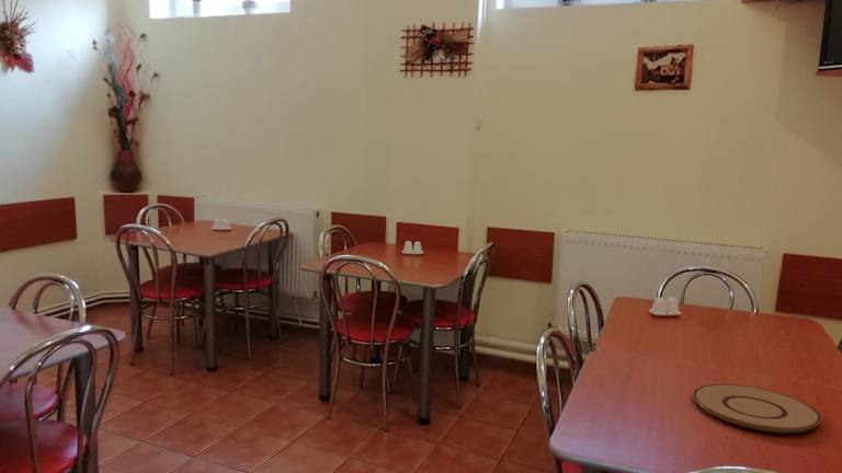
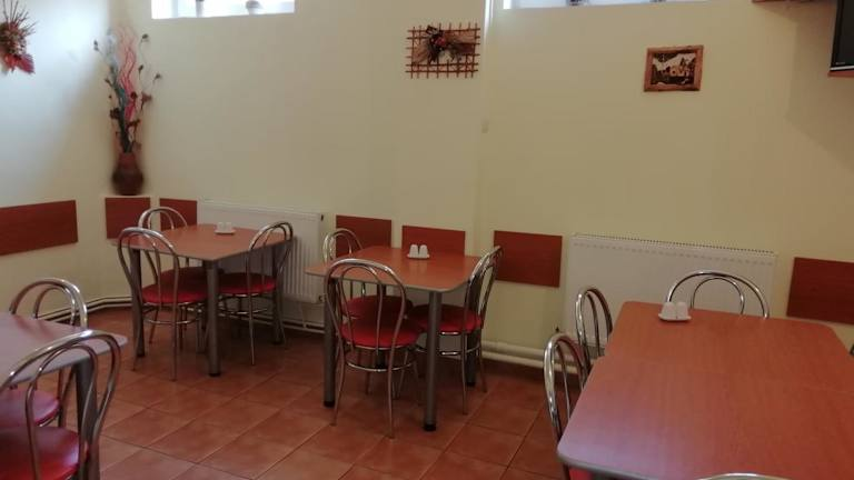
- plate [692,383,822,434]
